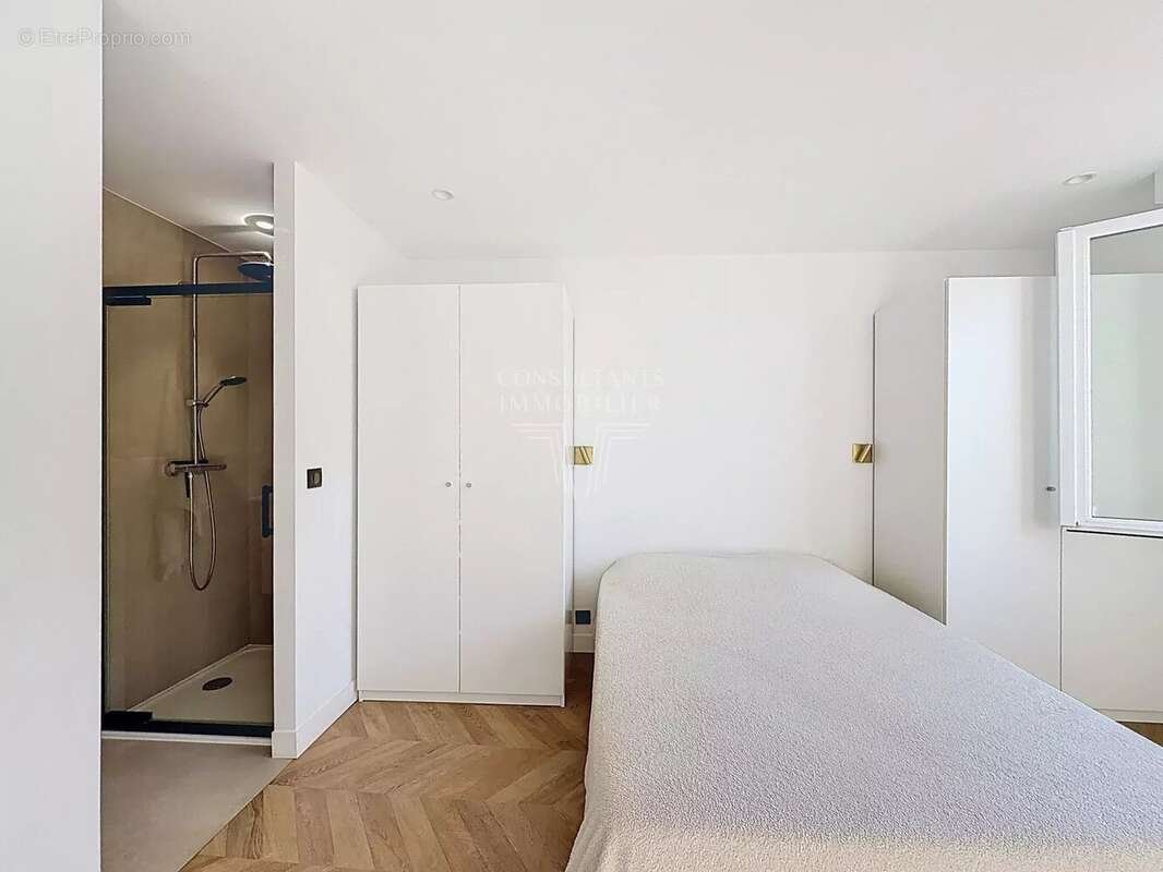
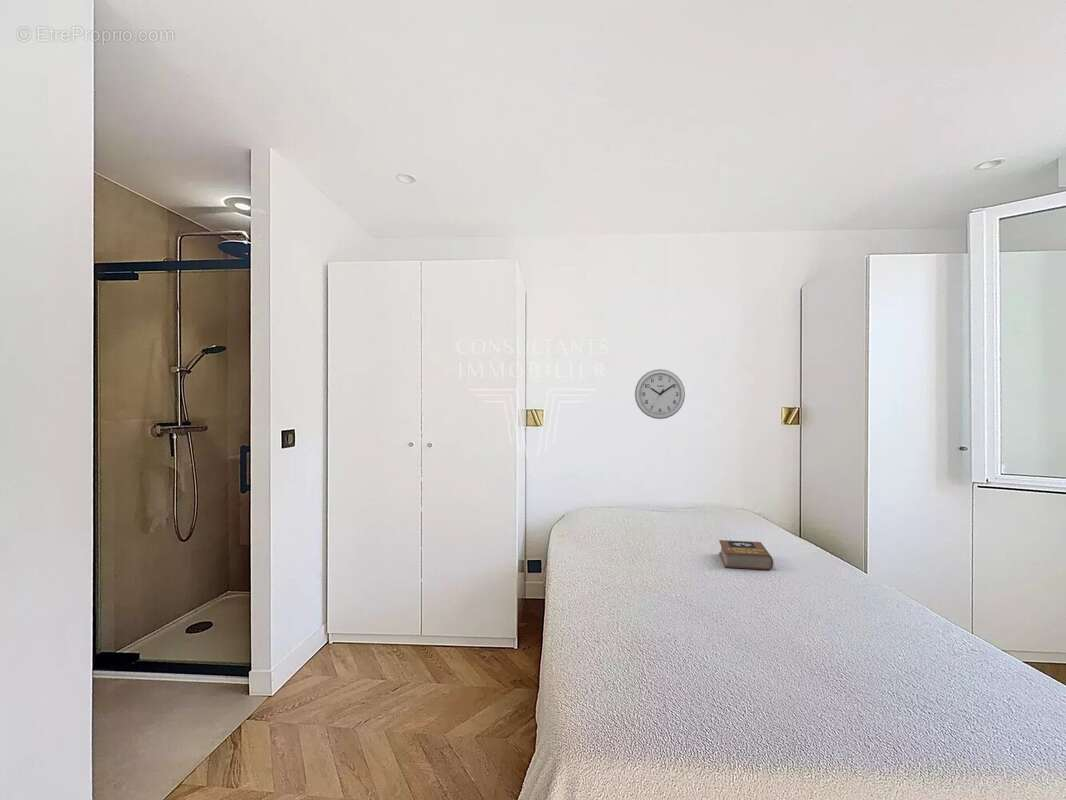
+ wall clock [634,368,686,420]
+ book [718,539,774,571]
